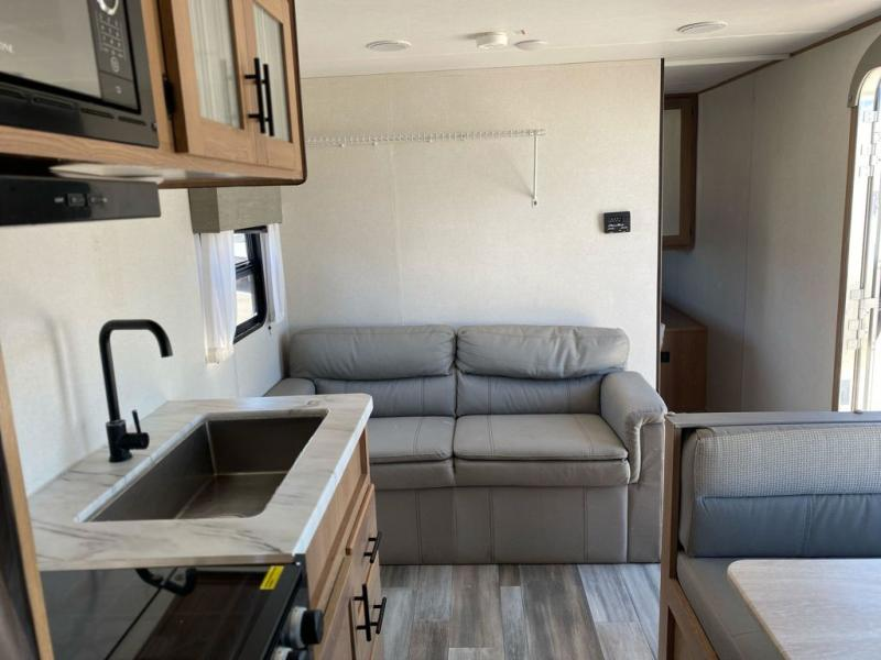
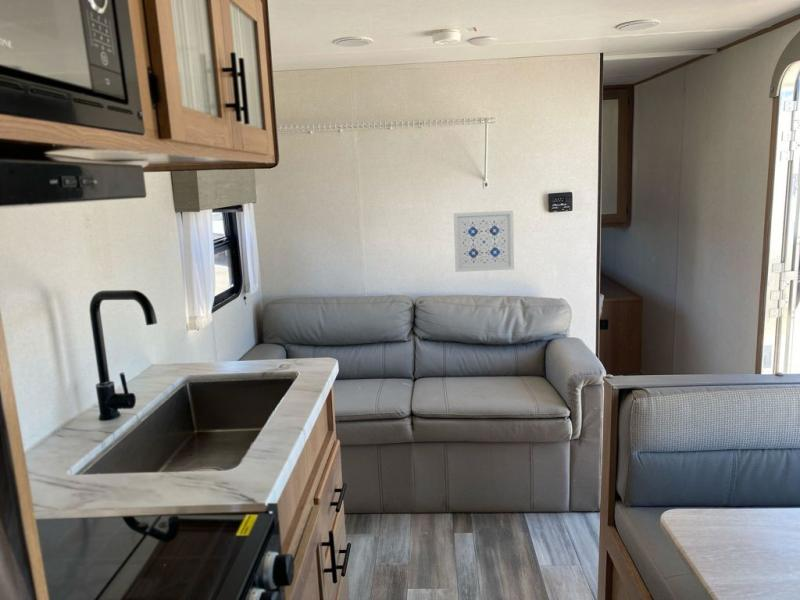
+ wall art [453,210,515,273]
